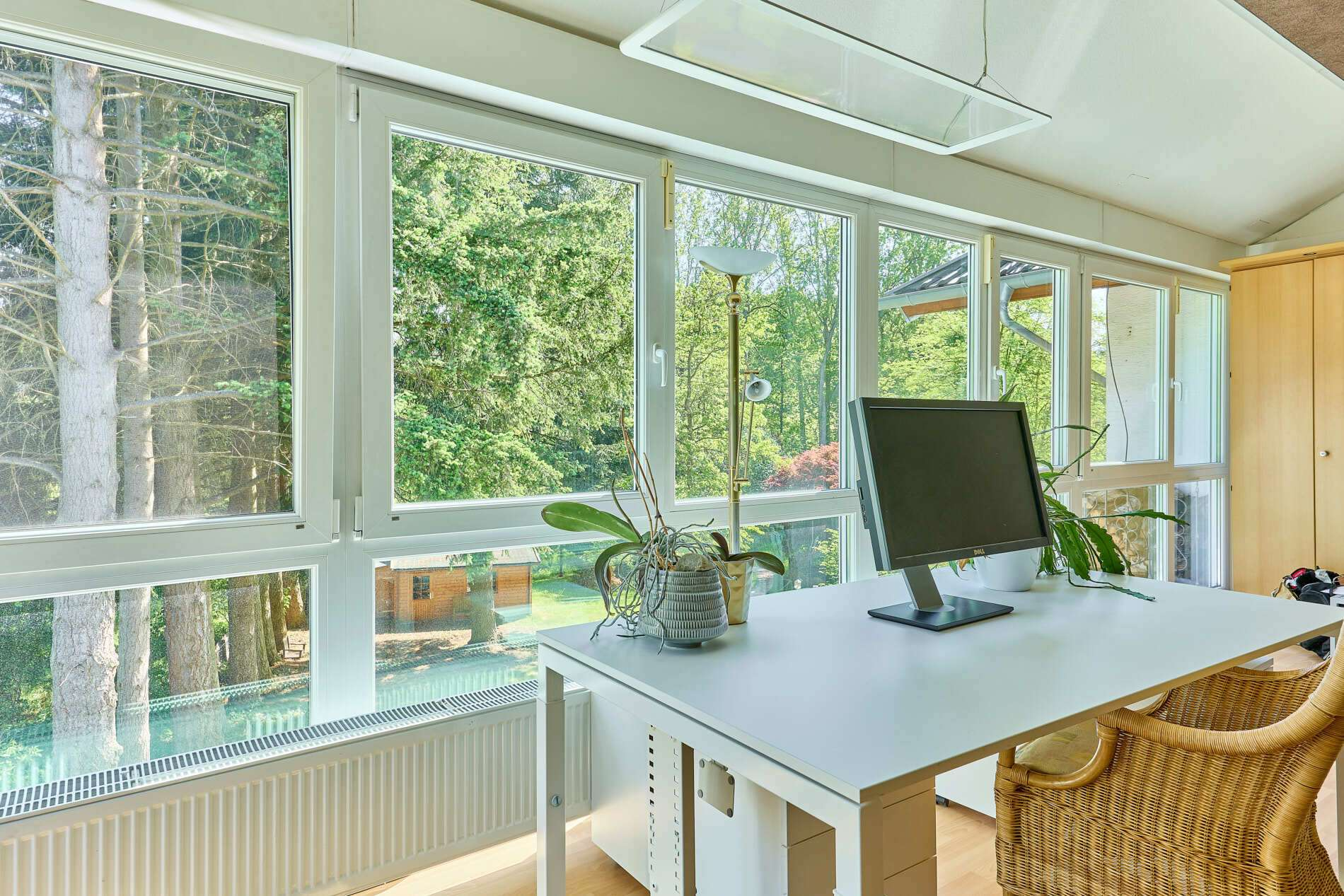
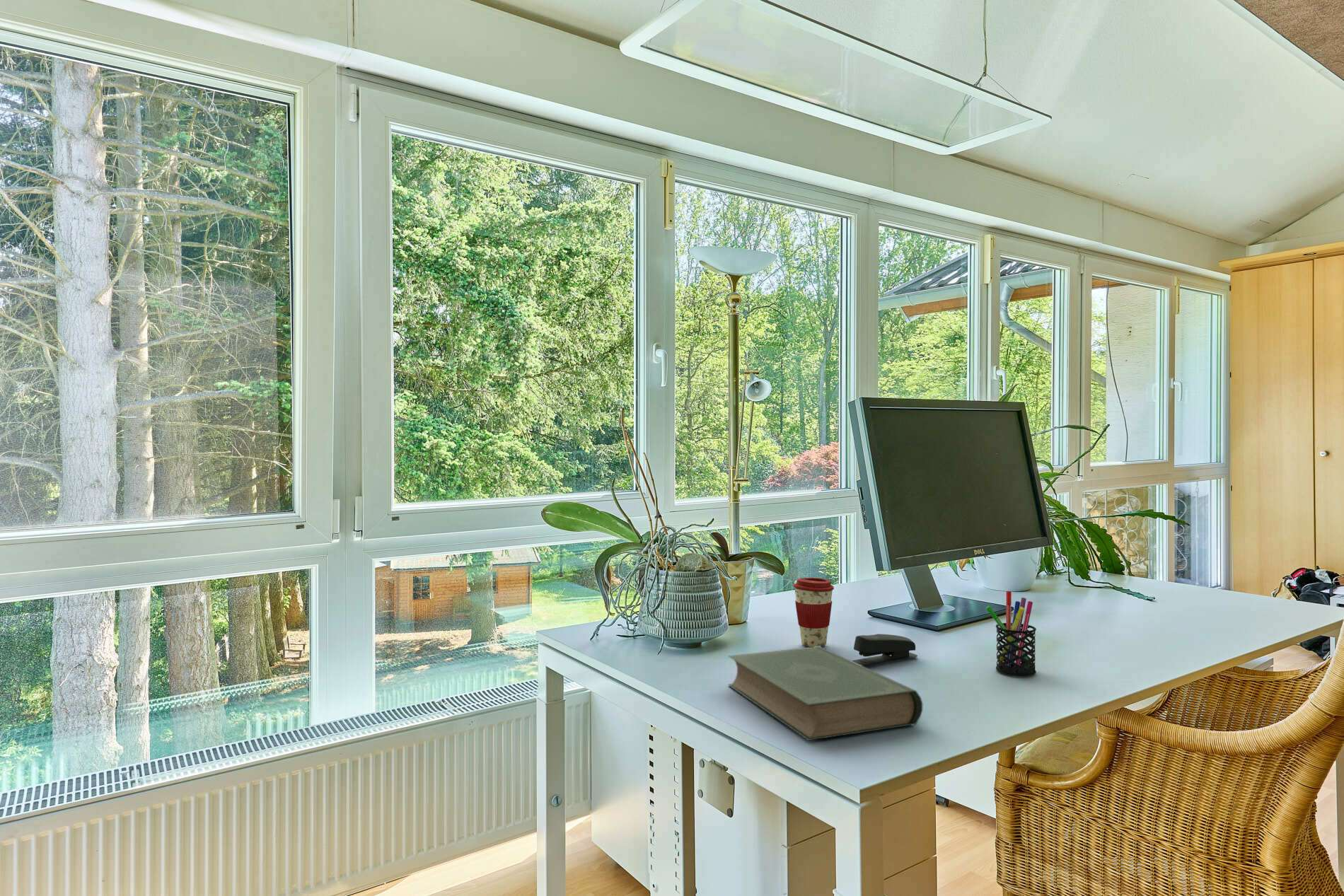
+ coffee cup [793,577,835,647]
+ book [727,646,923,741]
+ stapler [852,634,918,667]
+ pen holder [985,590,1037,677]
